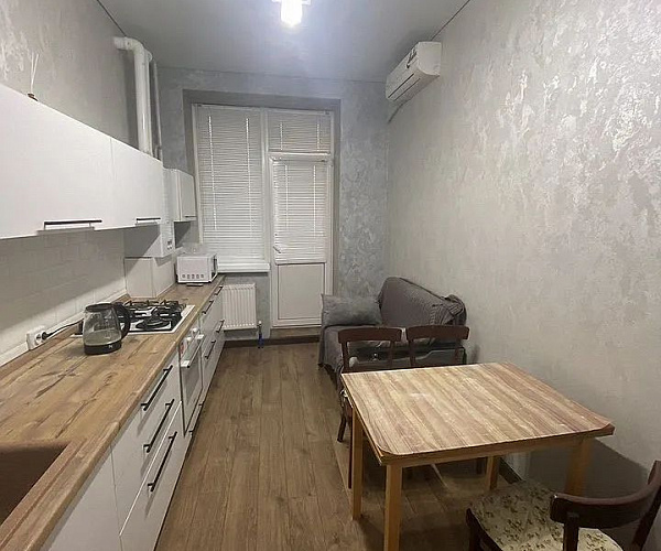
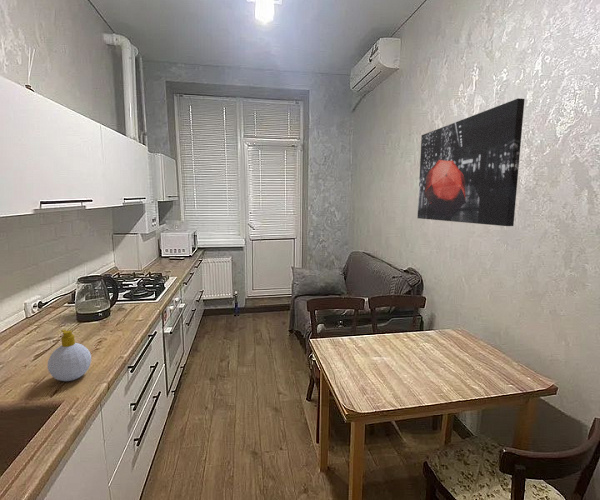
+ soap bottle [47,329,92,382]
+ wall art [417,97,526,227]
